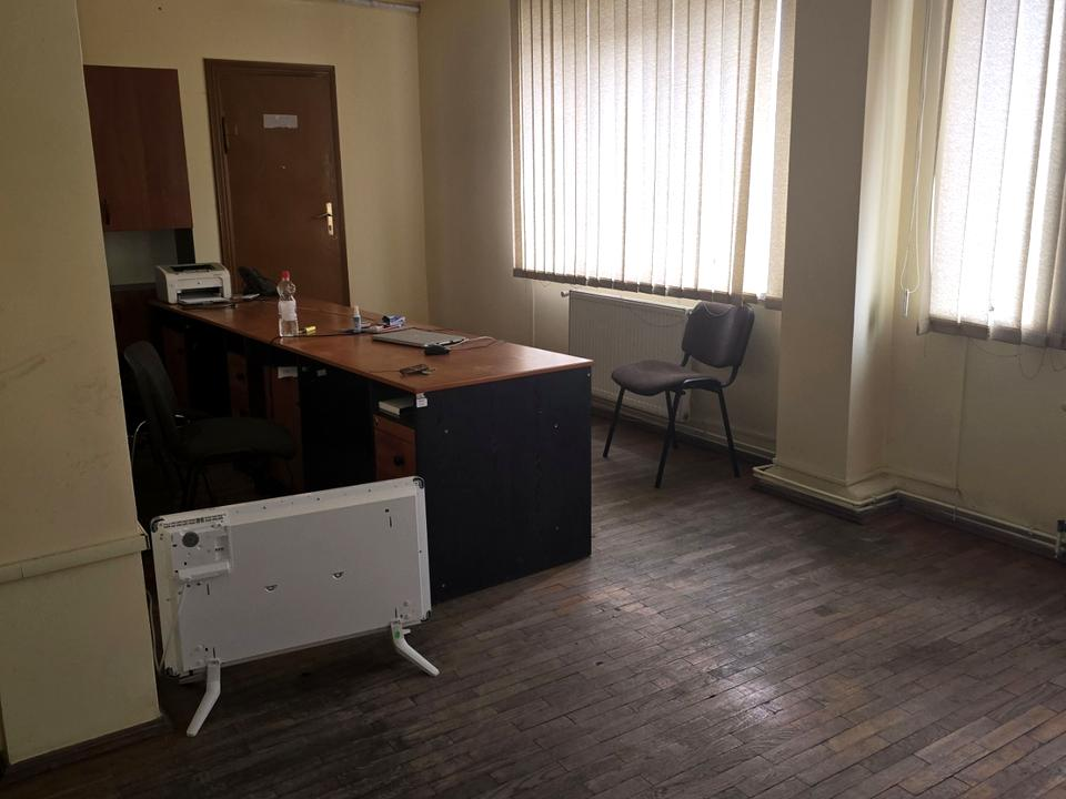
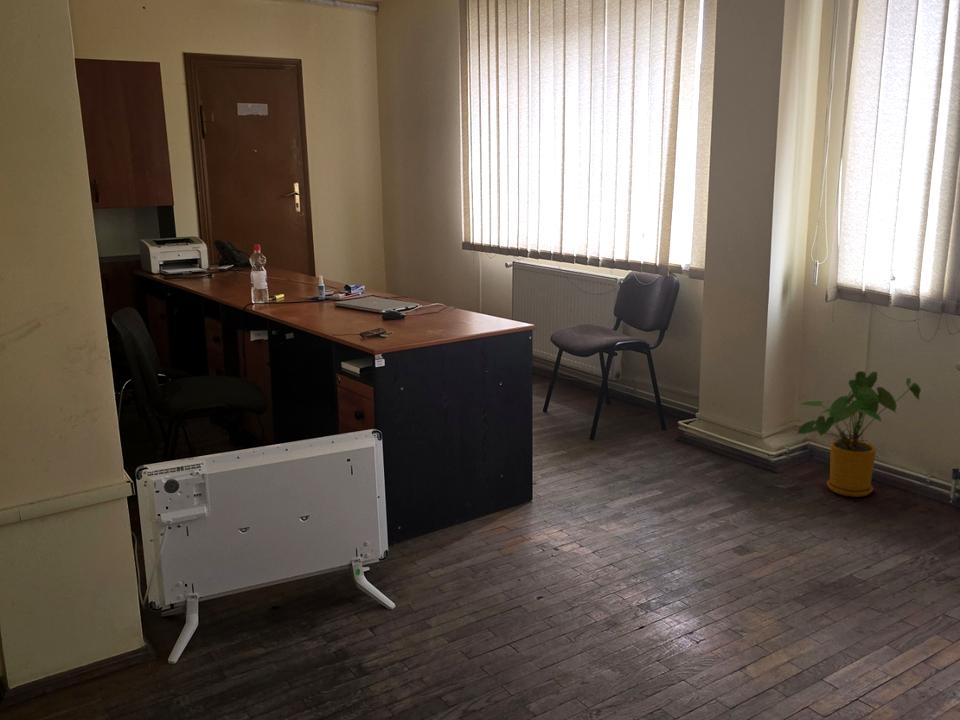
+ house plant [795,370,922,498]
